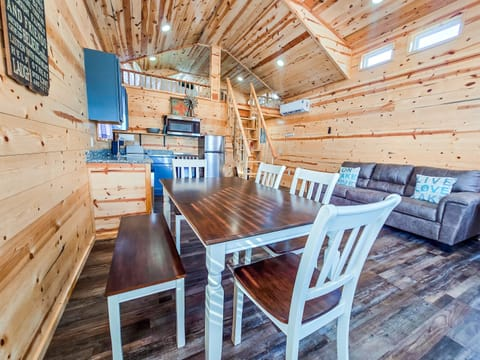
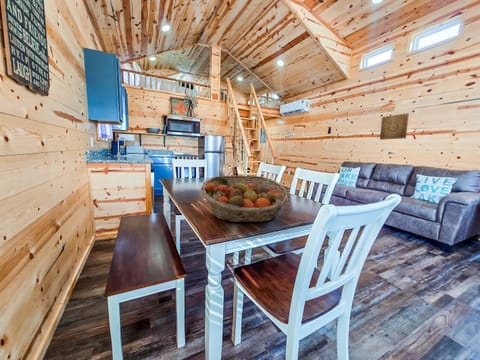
+ fruit basket [200,174,291,223]
+ wall art [379,112,410,141]
